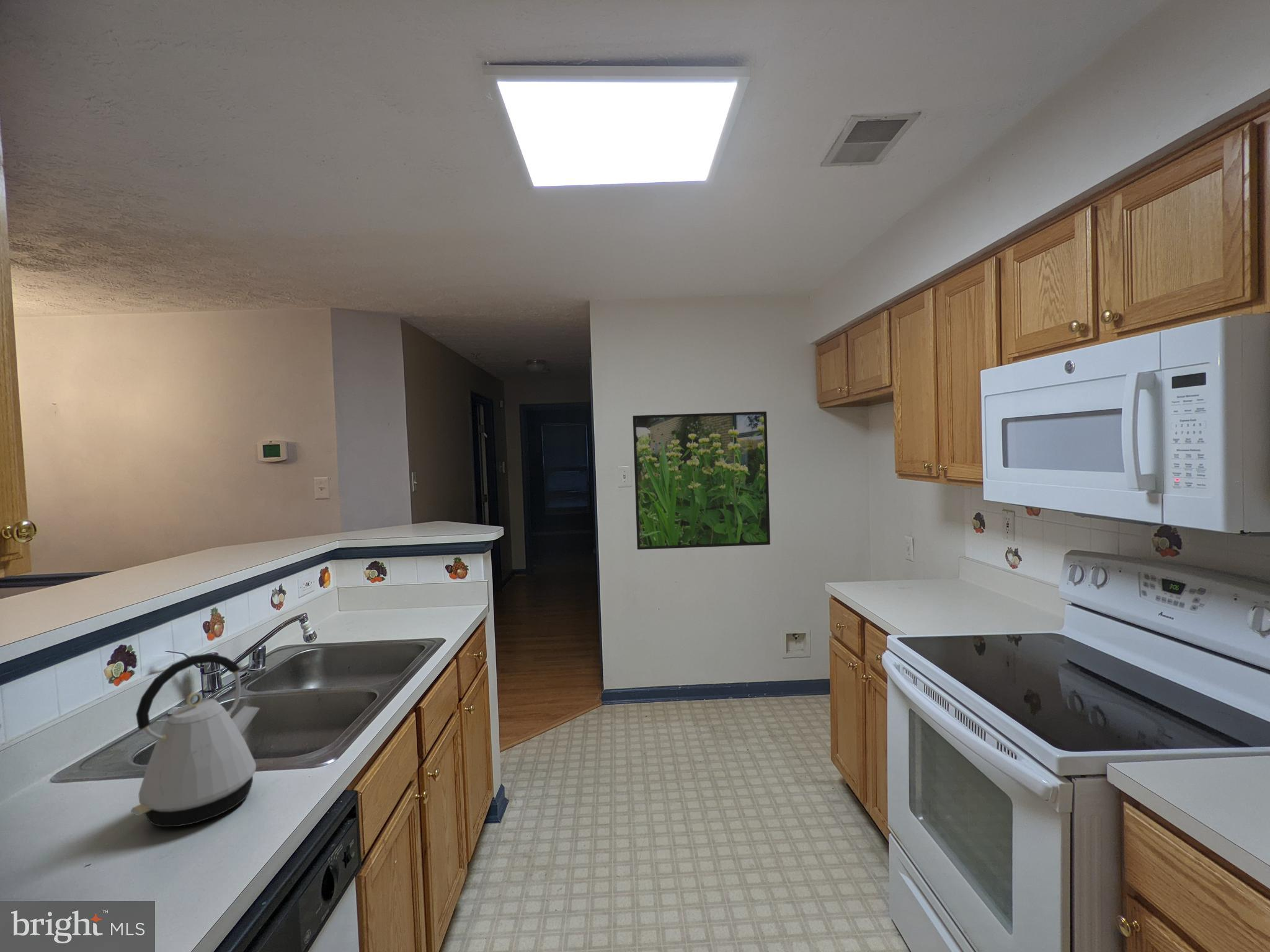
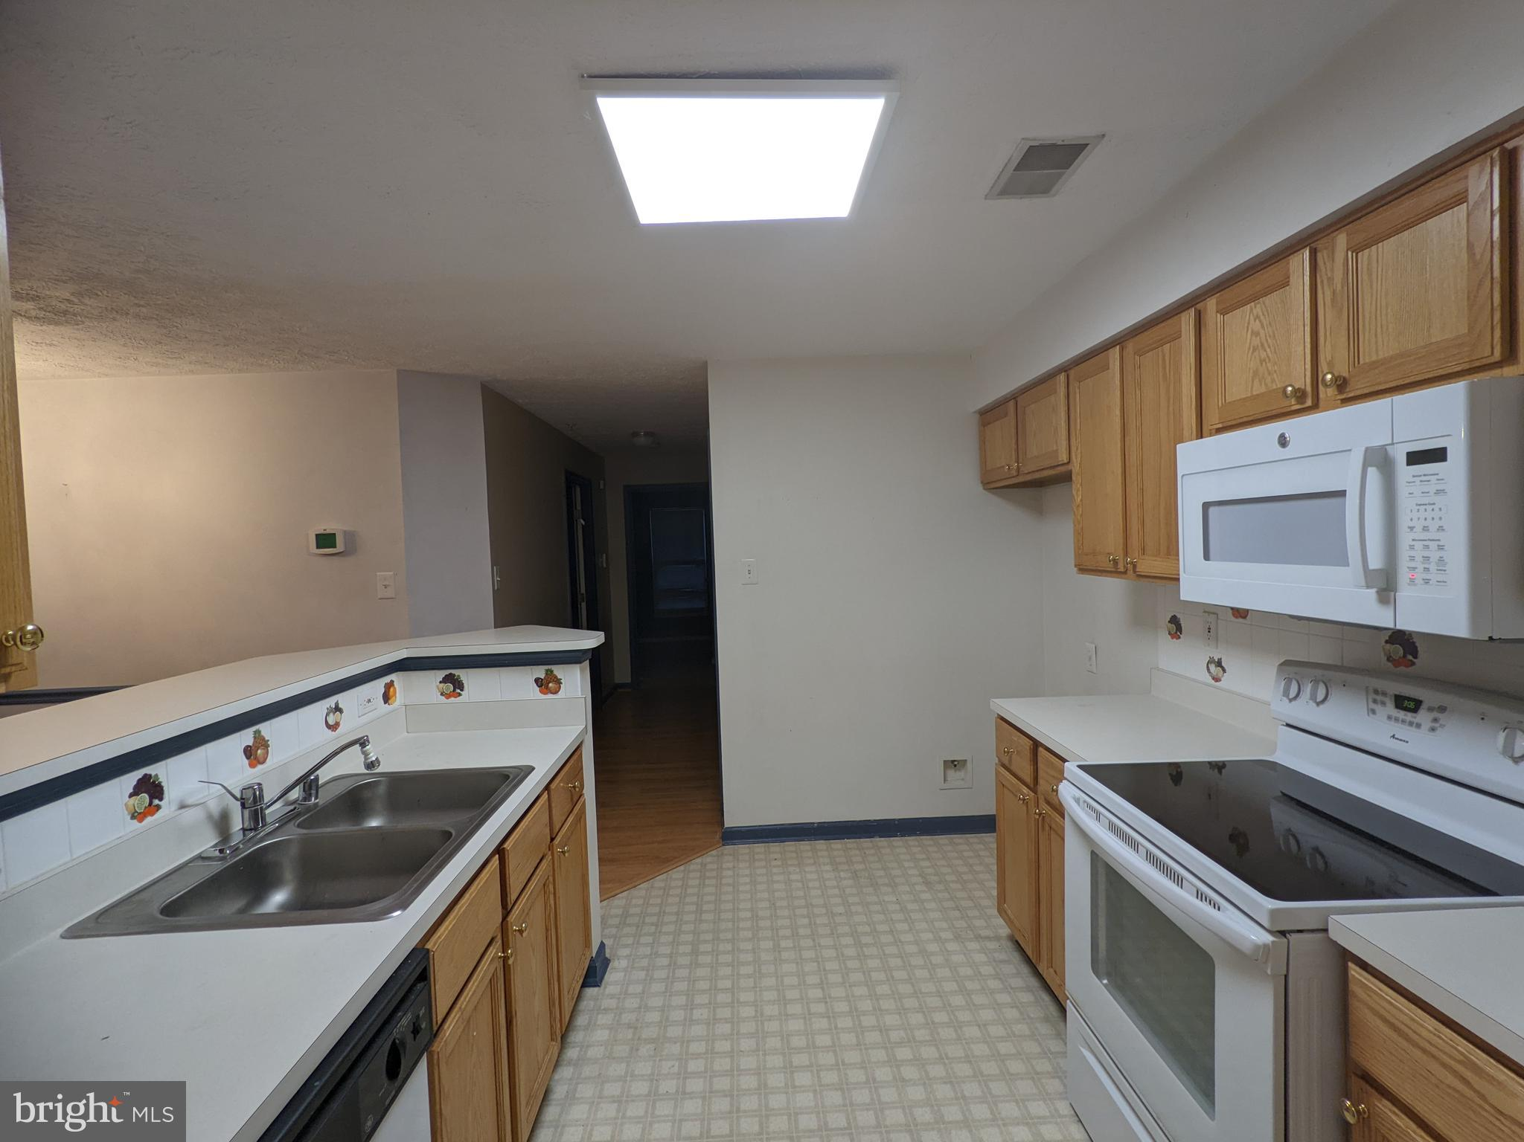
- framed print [633,411,771,550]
- kettle [131,653,260,827]
